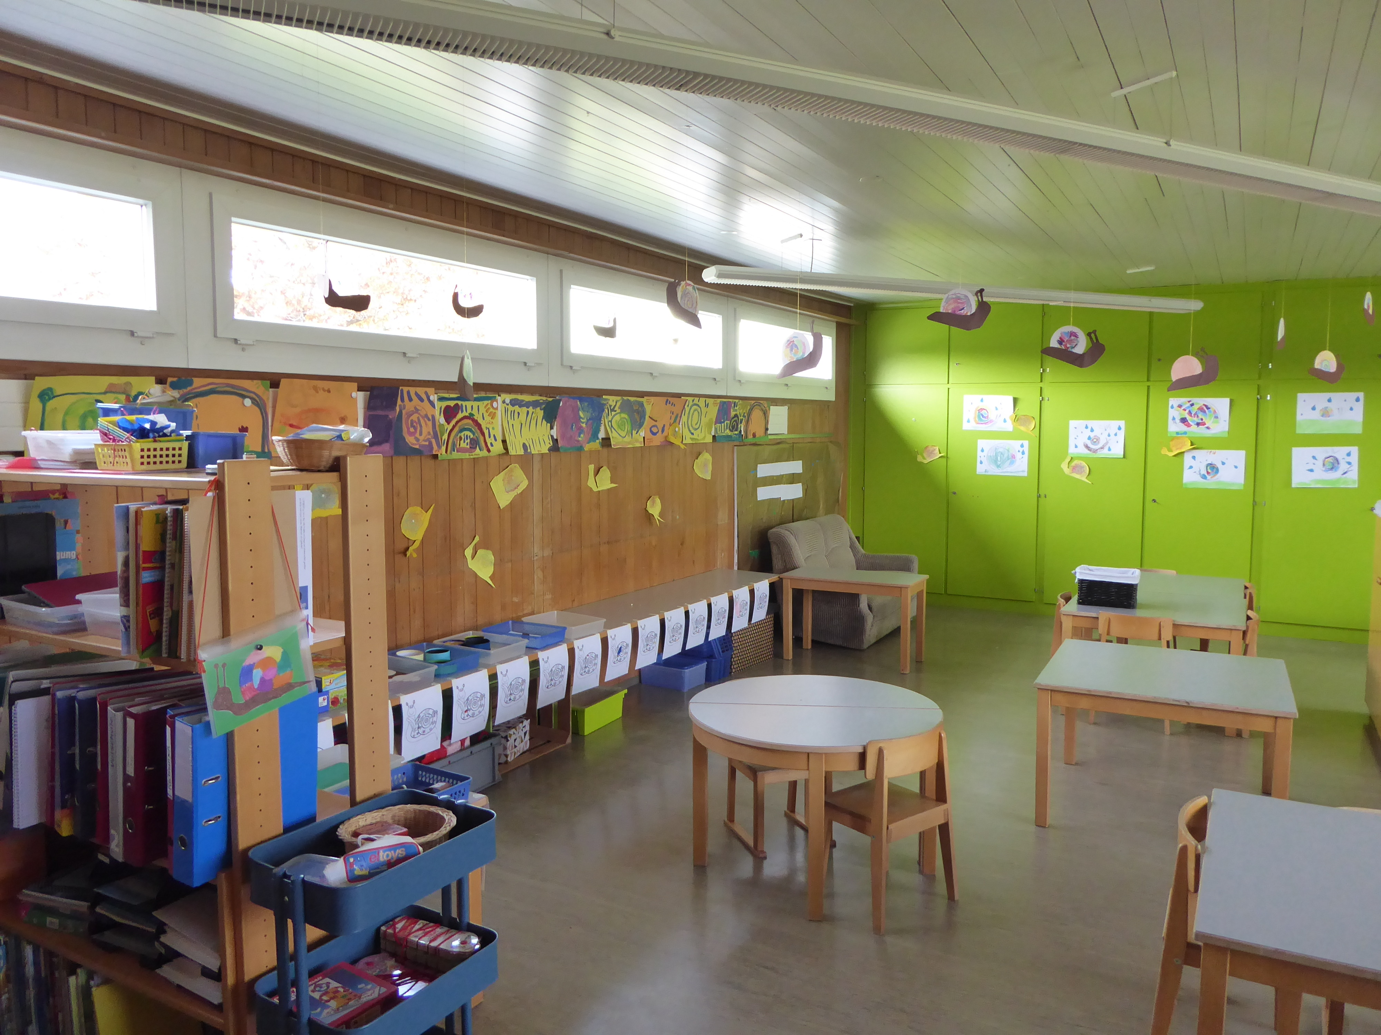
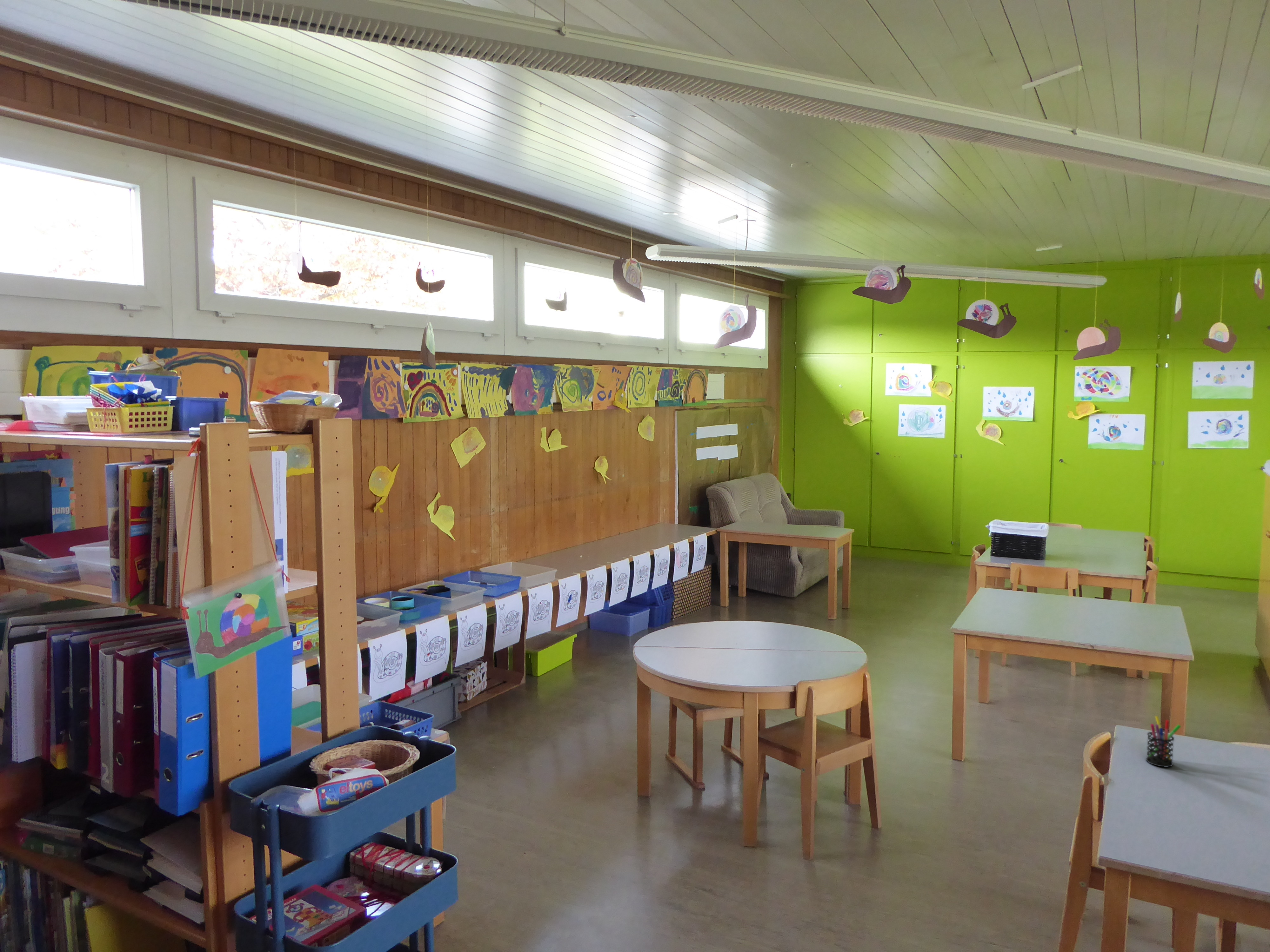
+ pen holder [1146,716,1181,767]
